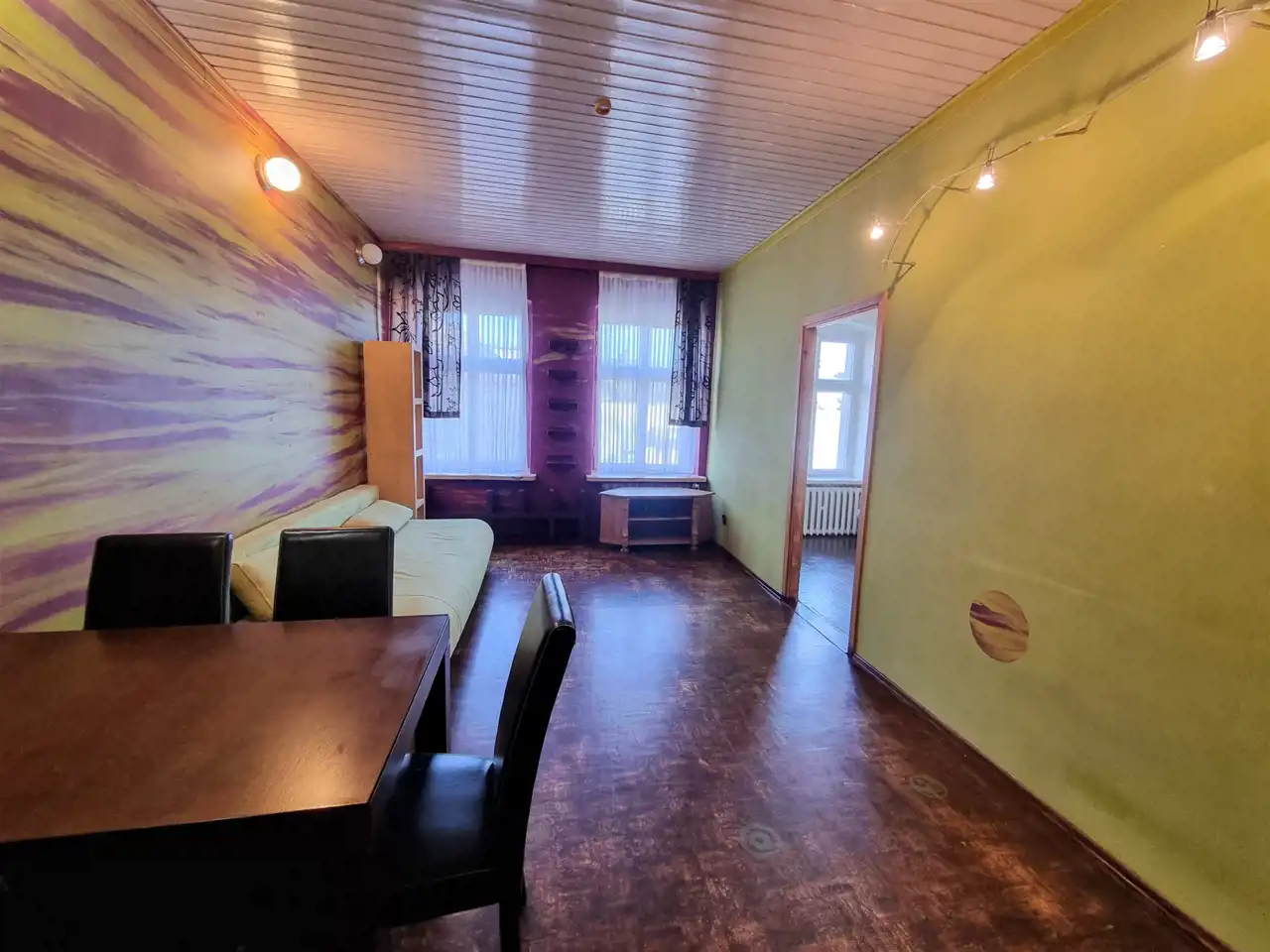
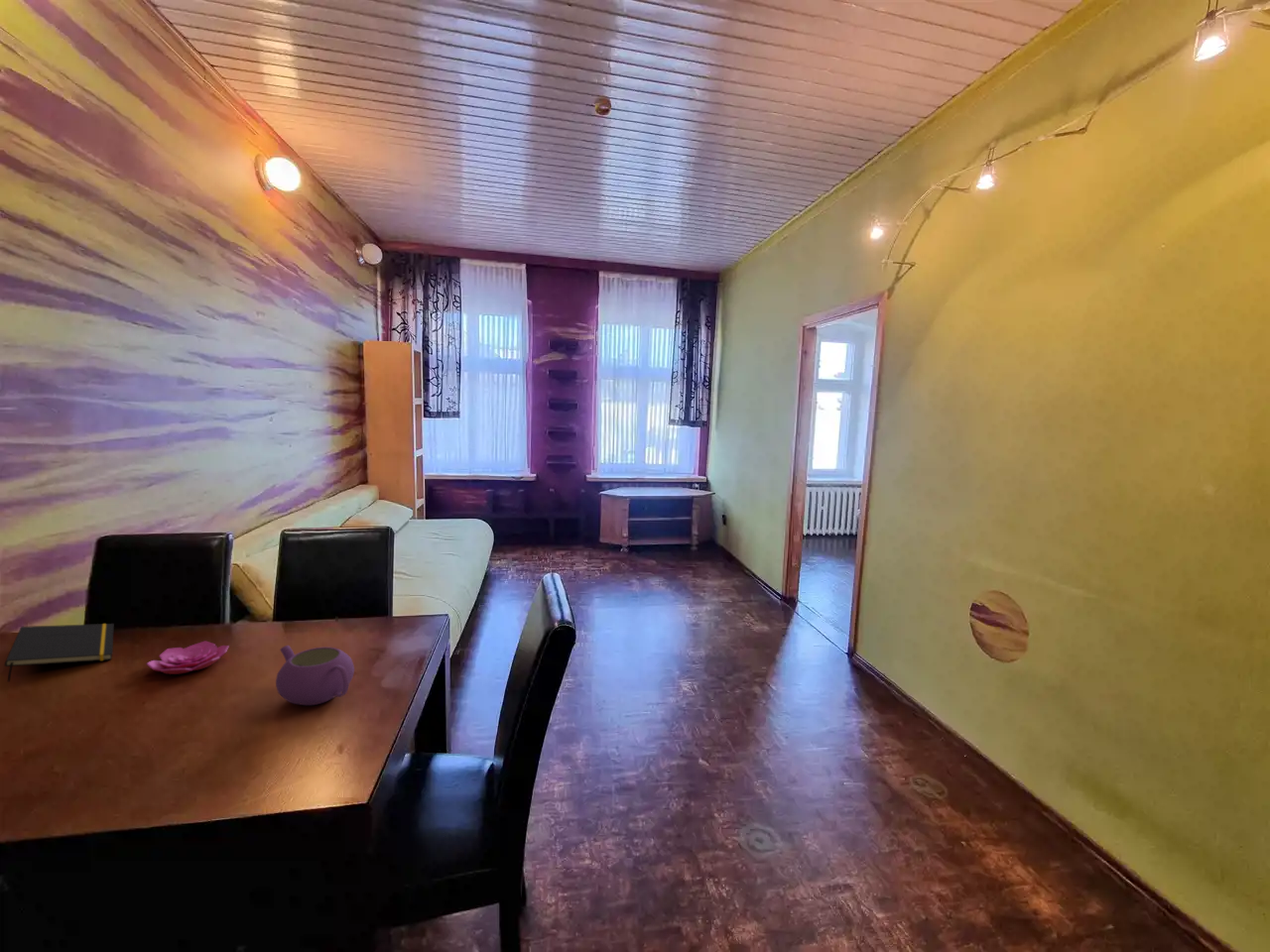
+ teapot [275,645,355,706]
+ notepad [4,623,115,683]
+ flower [145,640,230,675]
